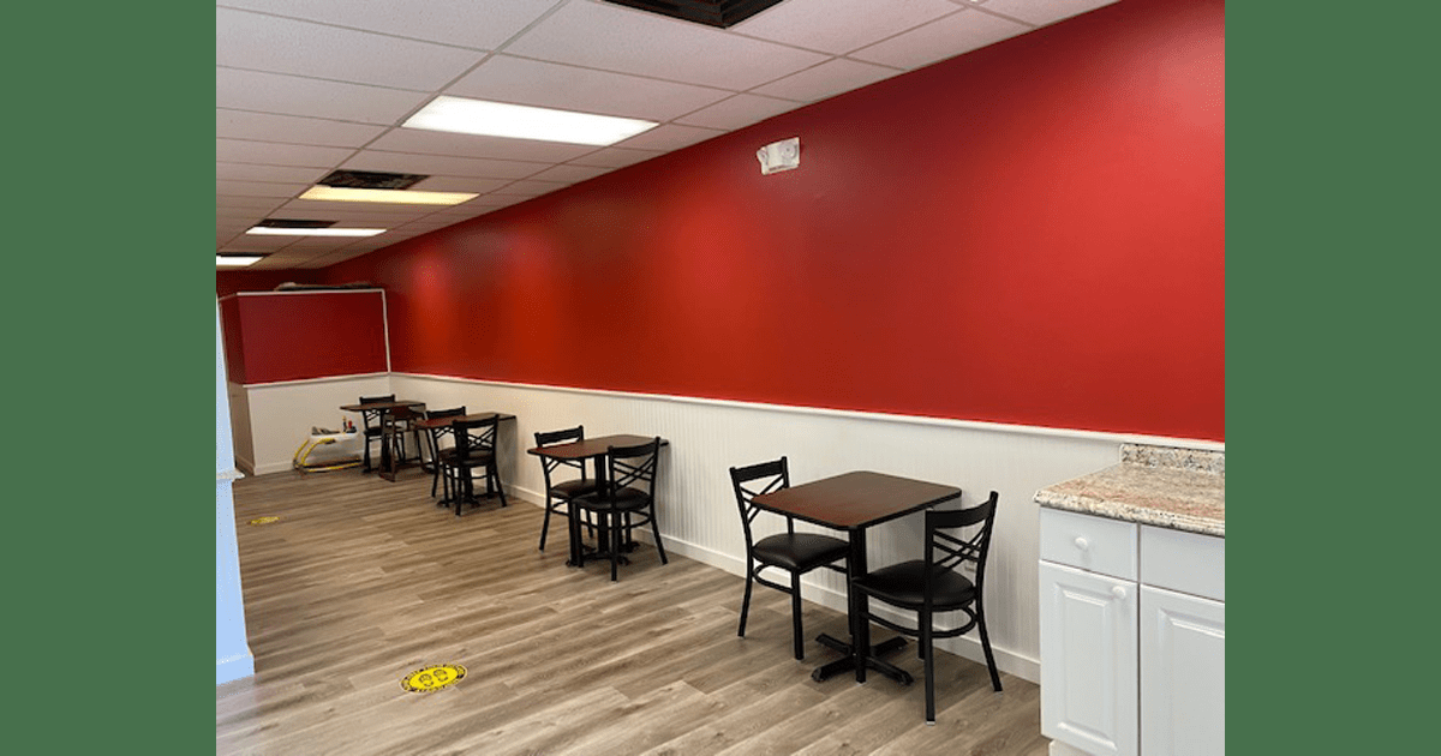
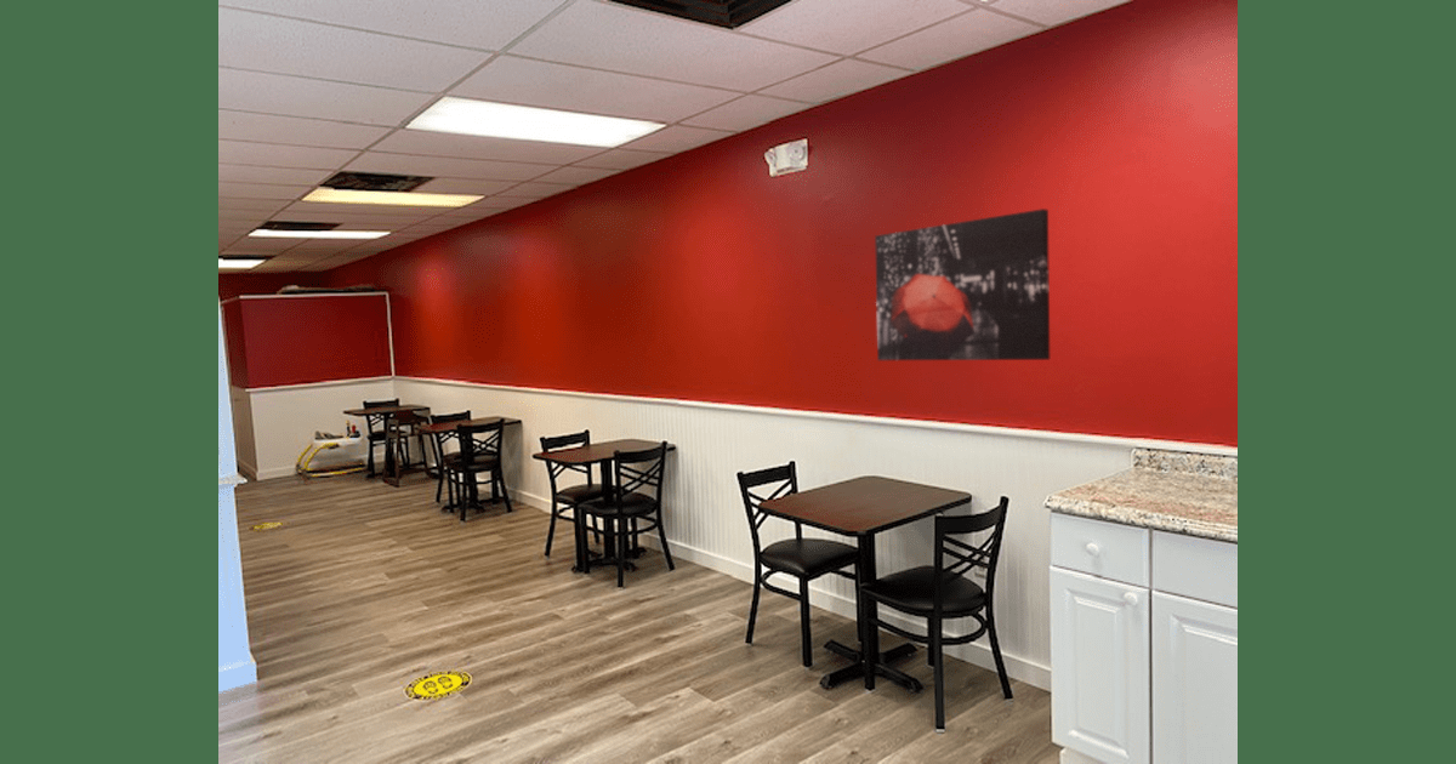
+ wall art [874,207,1051,361]
